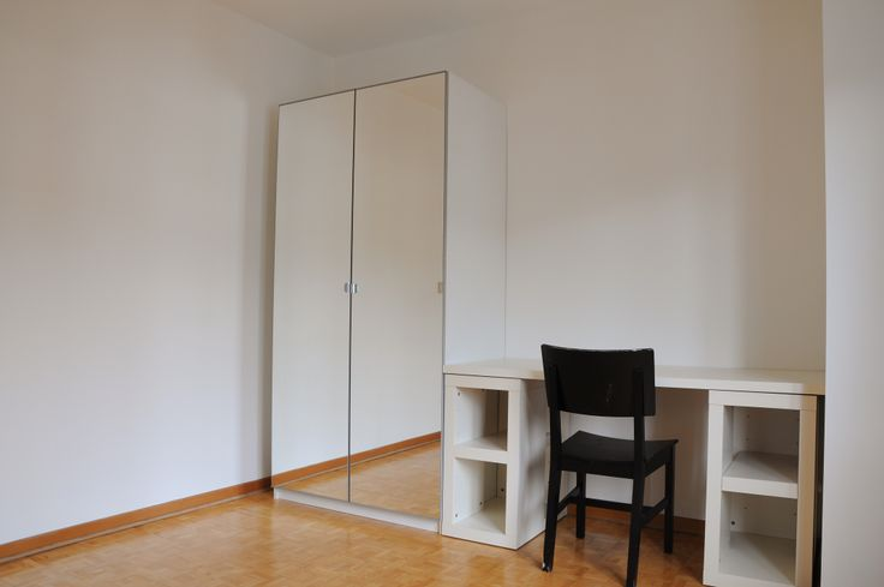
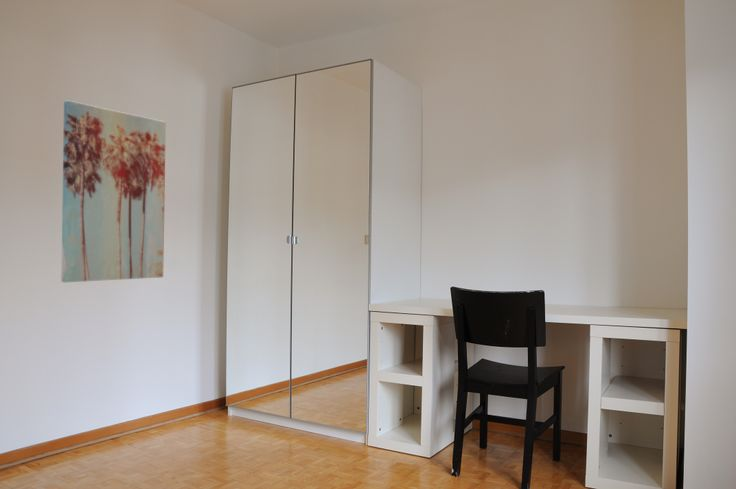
+ wall art [60,100,167,283]
